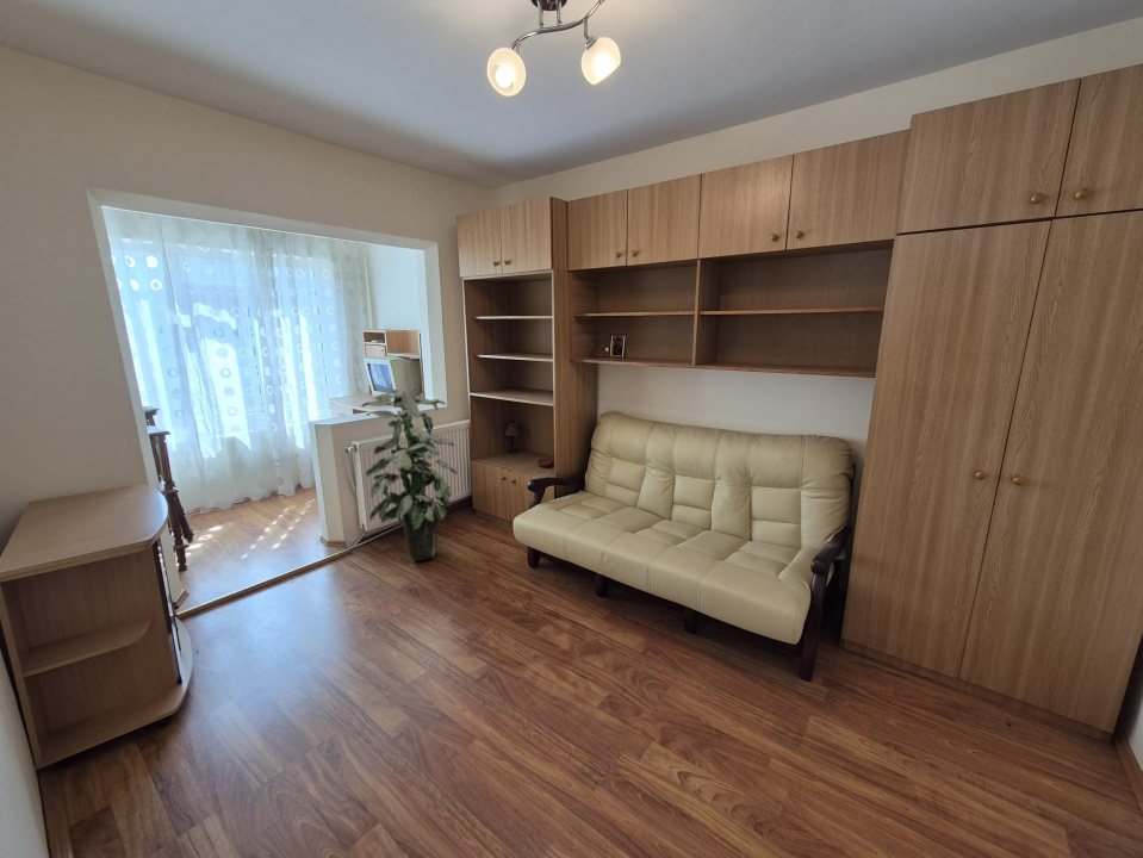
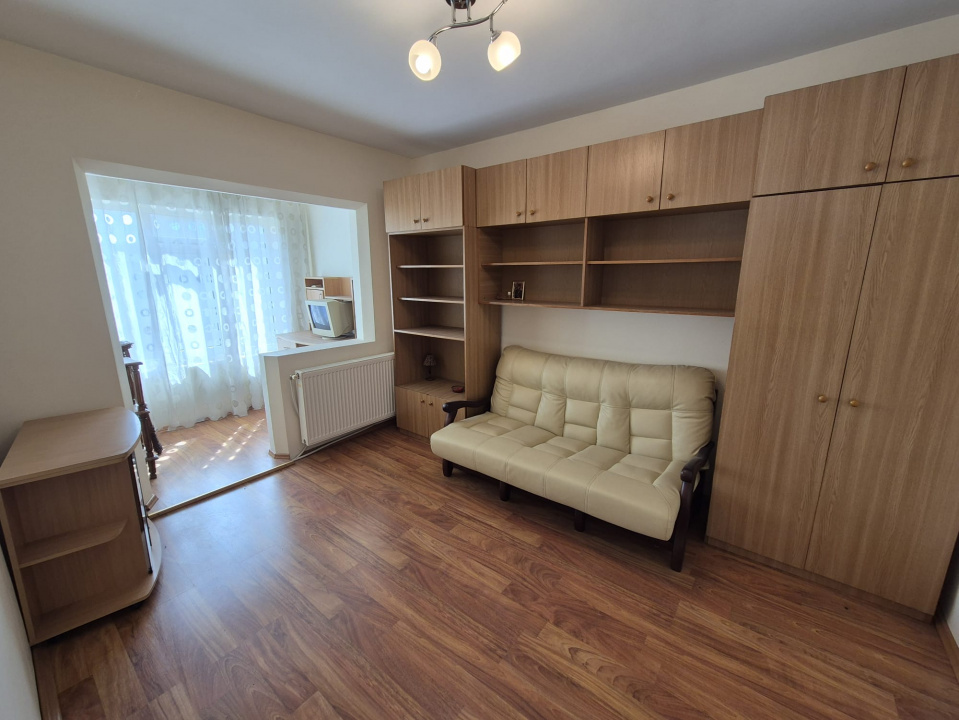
- indoor plant [361,387,458,562]
